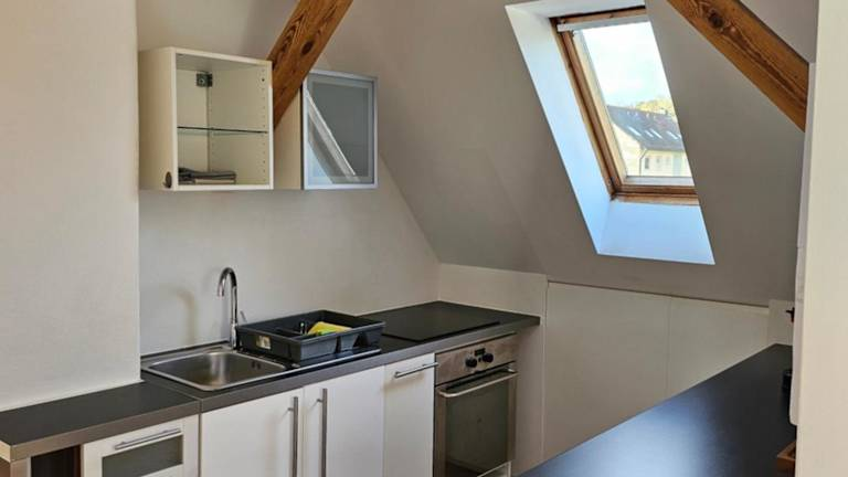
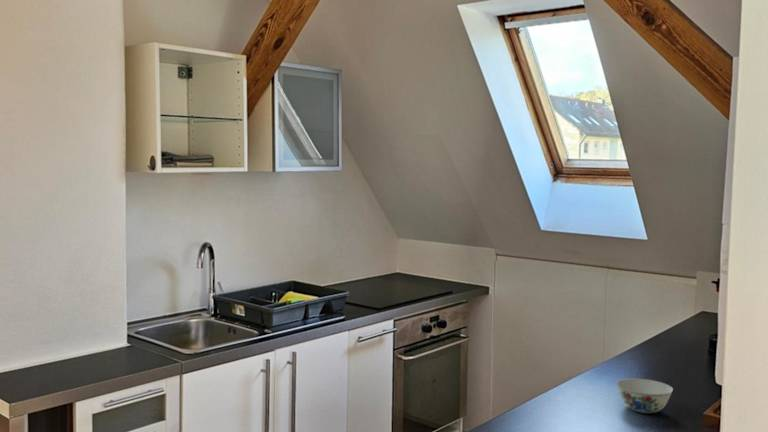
+ chinaware [615,378,674,414]
